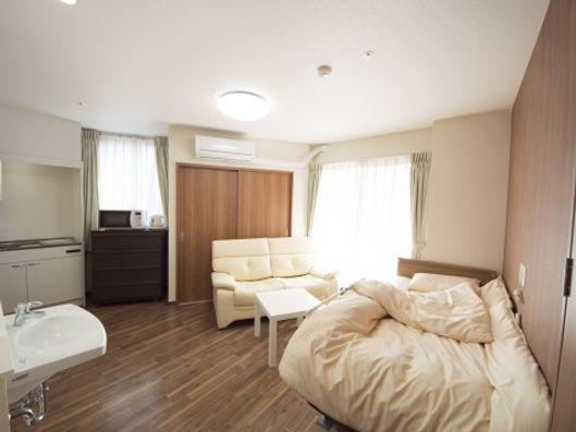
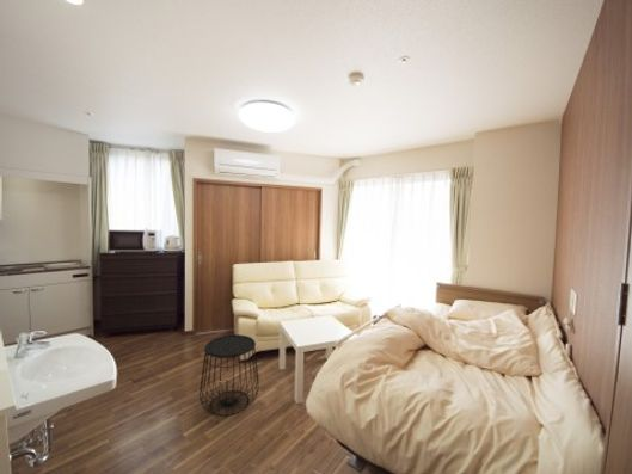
+ side table [198,333,260,418]
